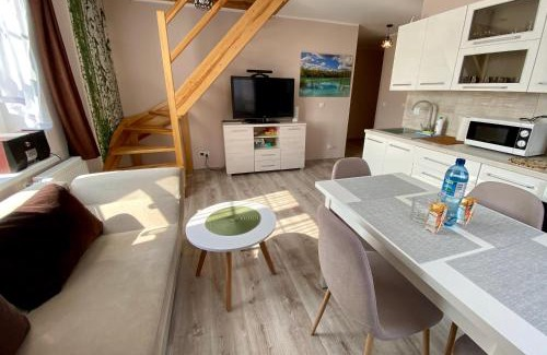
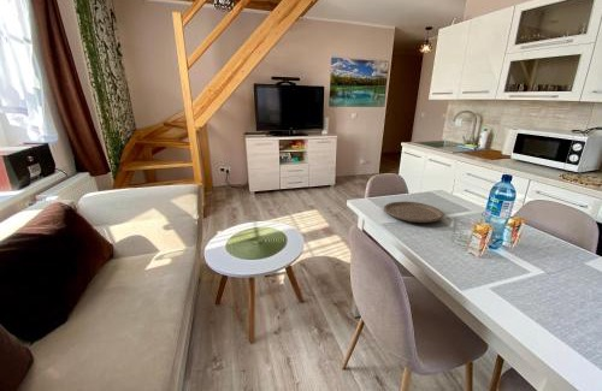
+ plate [383,200,445,224]
